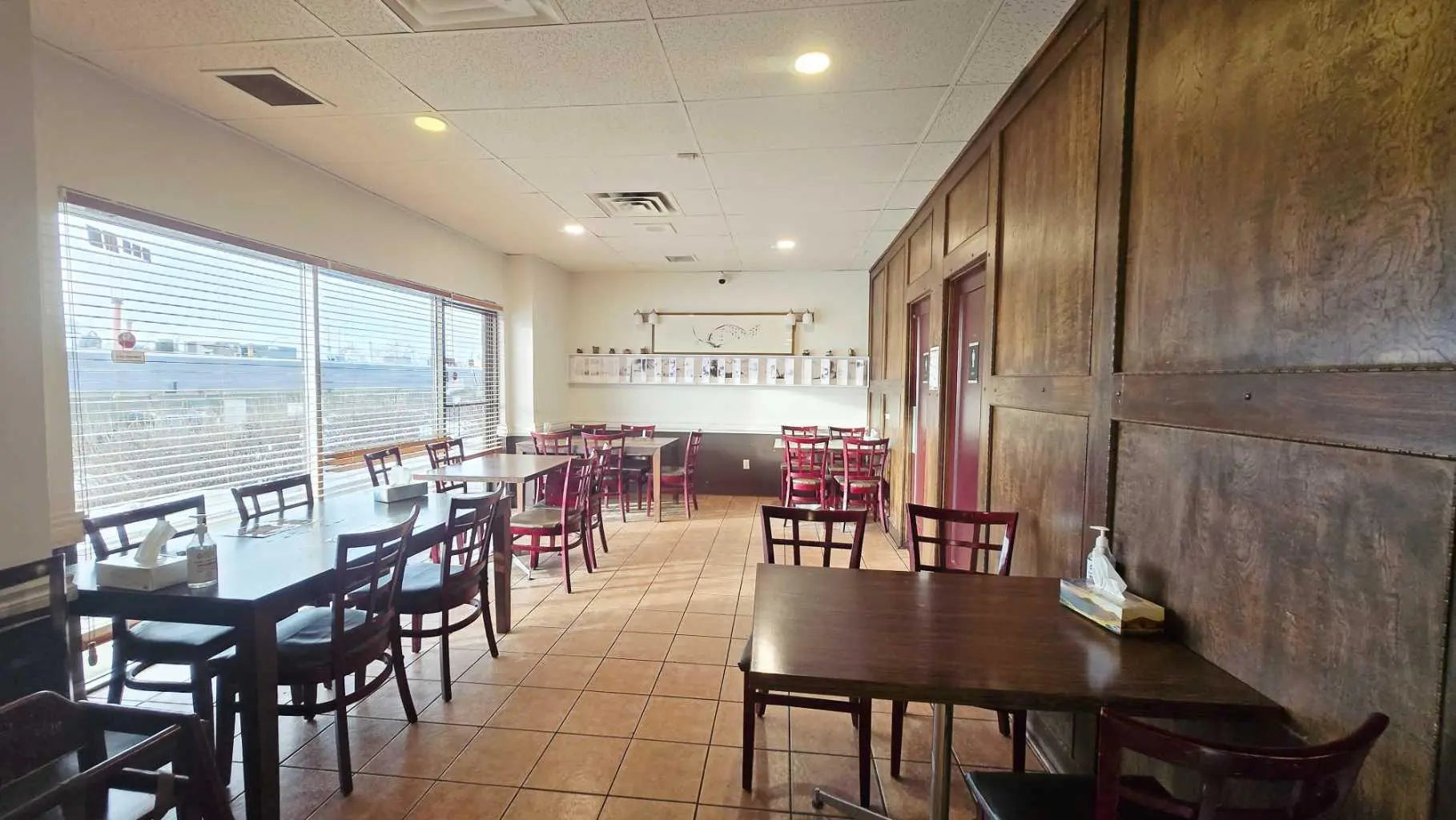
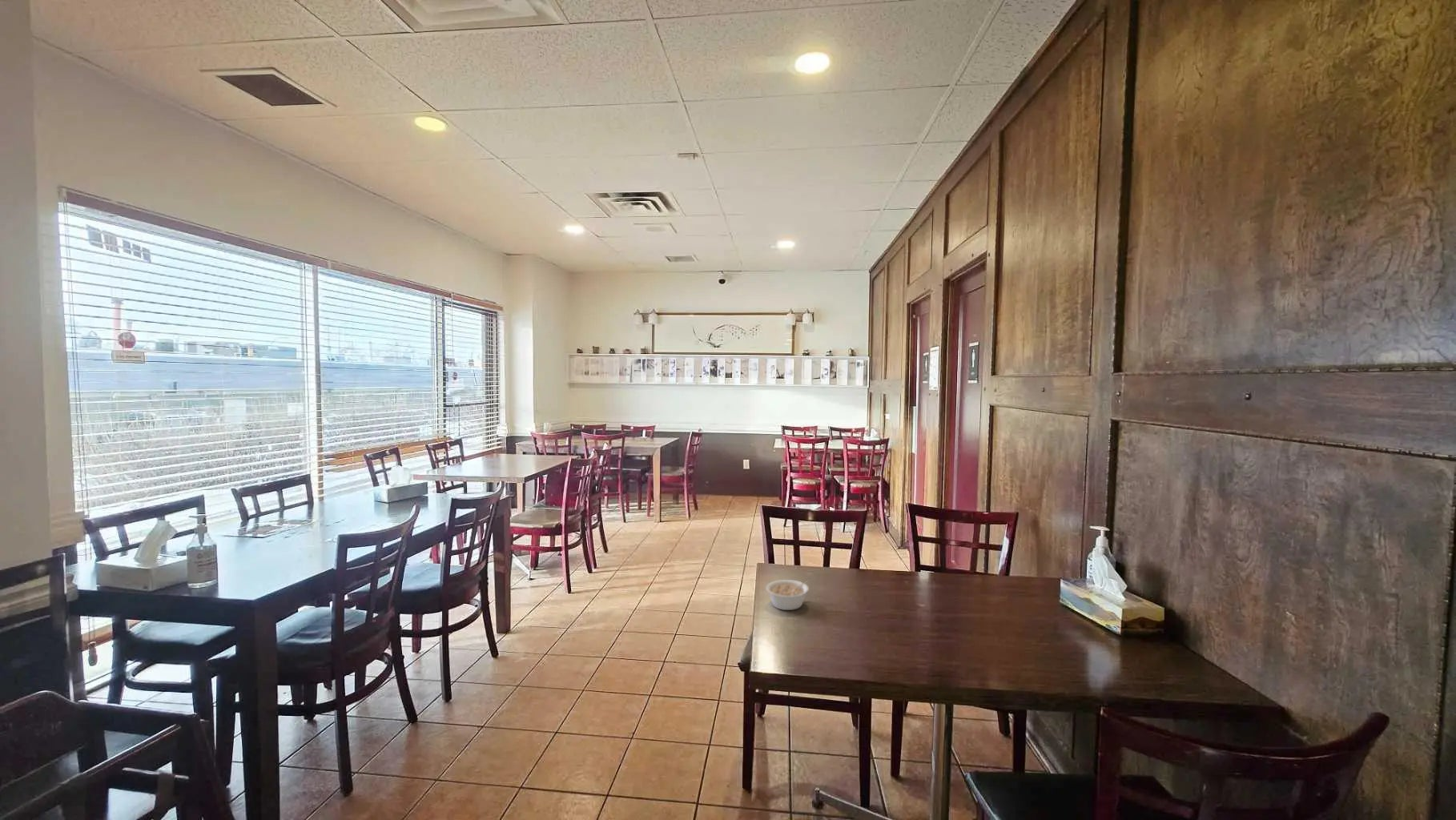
+ legume [765,577,813,611]
